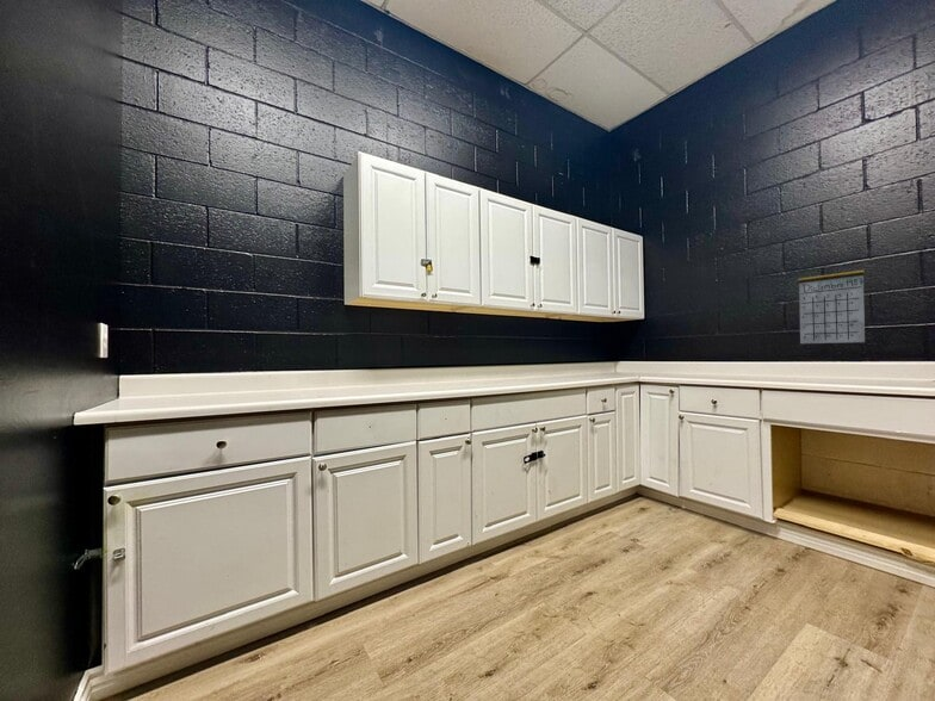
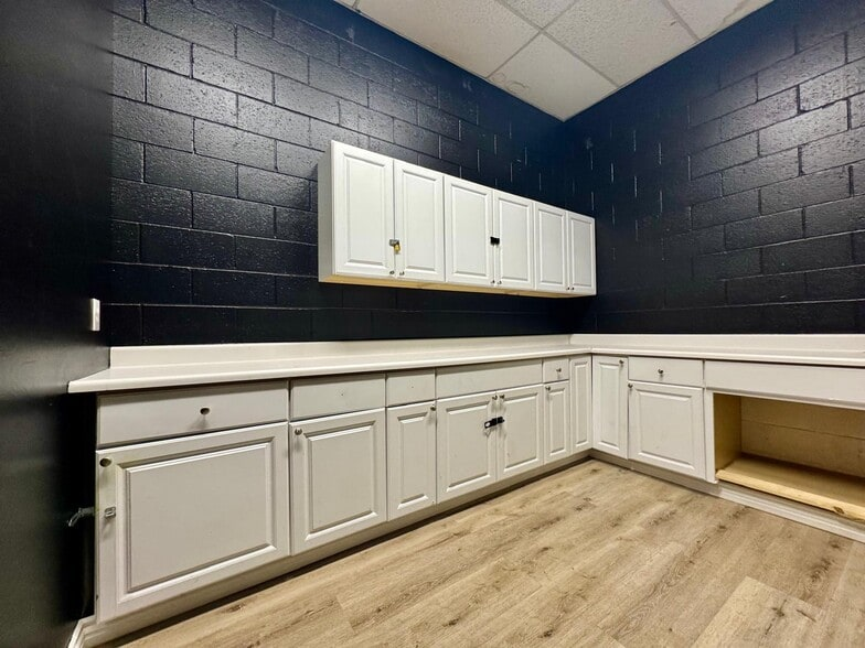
- calendar [798,266,866,345]
